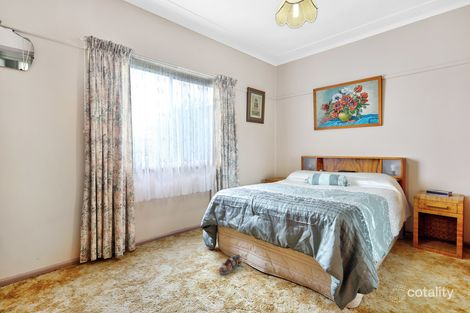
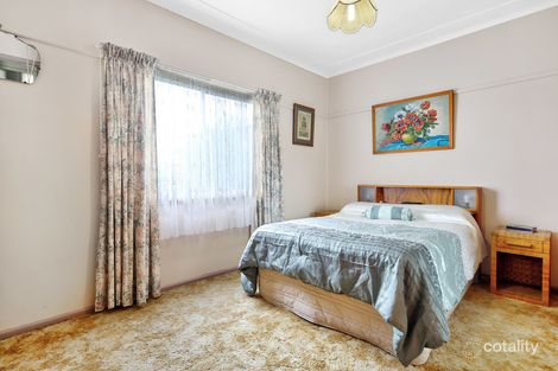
- shoe [218,254,242,275]
